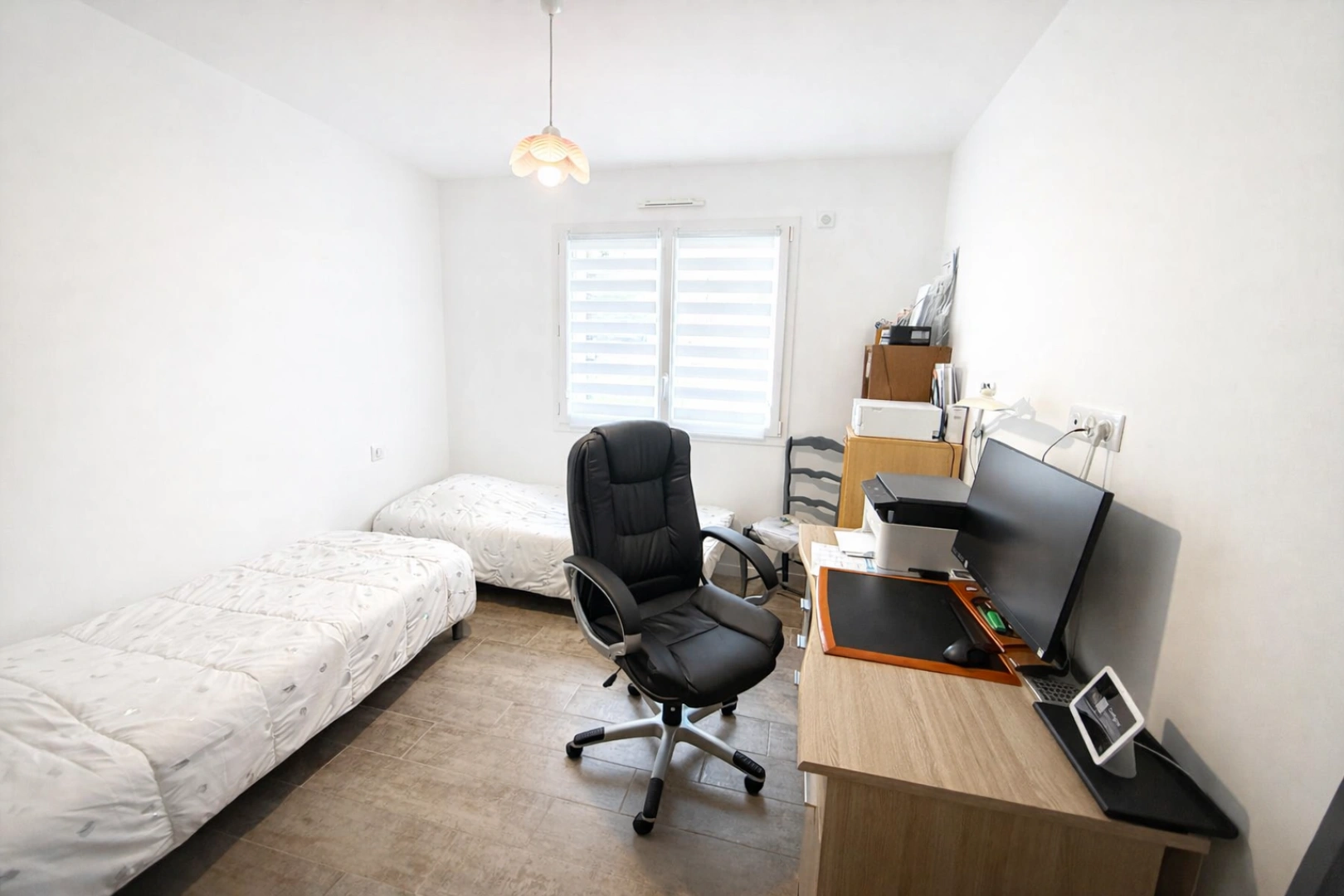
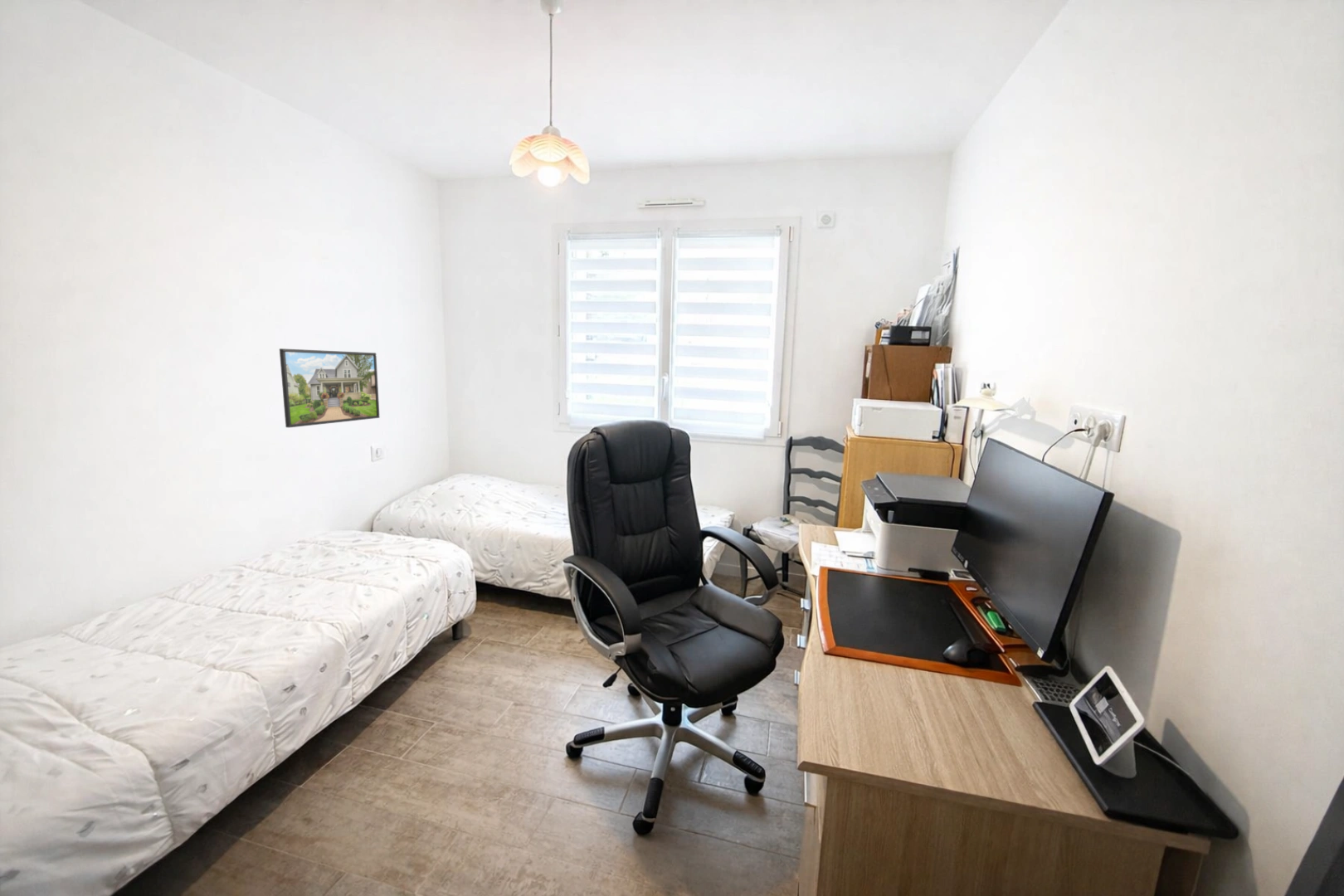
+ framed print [279,348,381,428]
